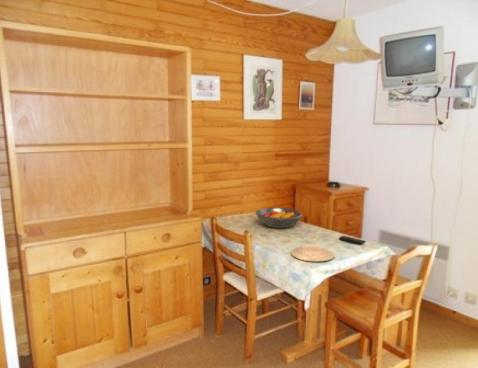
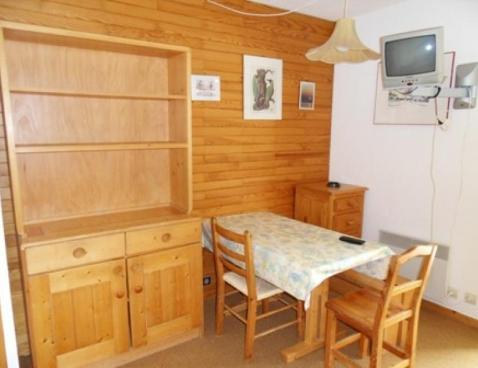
- fruit bowl [255,206,304,229]
- plate [290,244,336,262]
